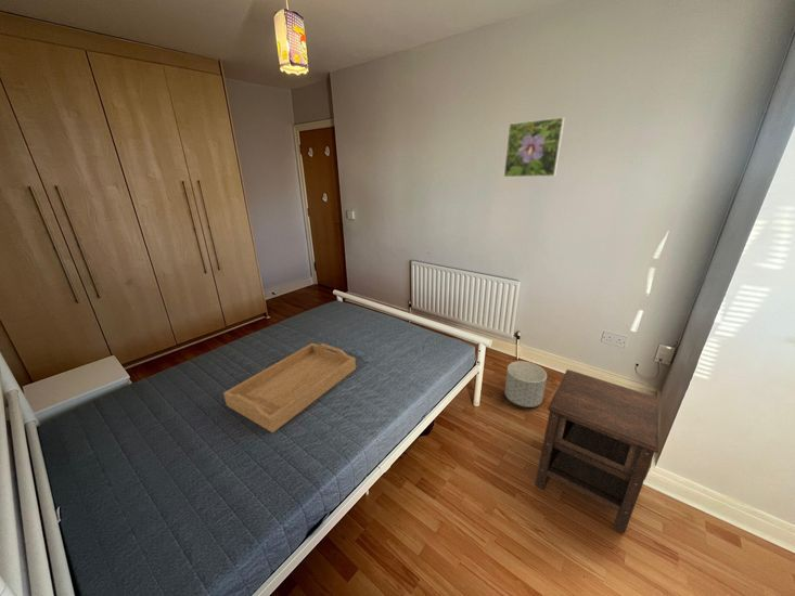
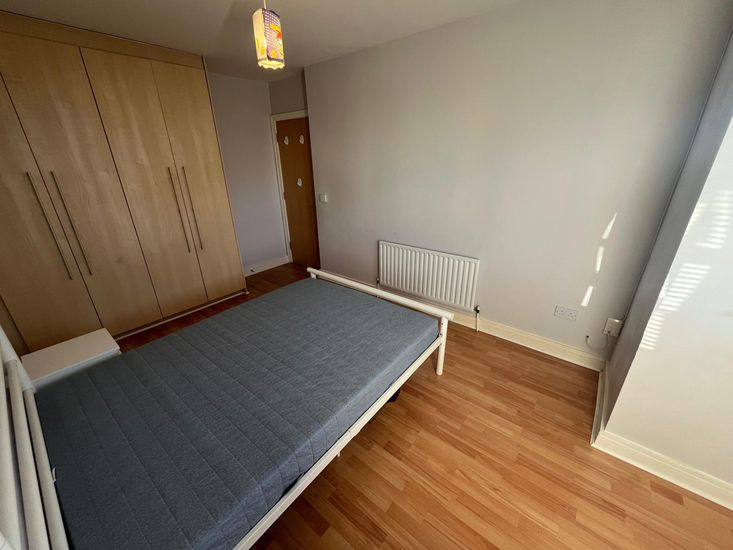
- nightstand [534,368,661,534]
- planter [503,361,548,409]
- serving tray [222,342,357,433]
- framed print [502,116,566,178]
